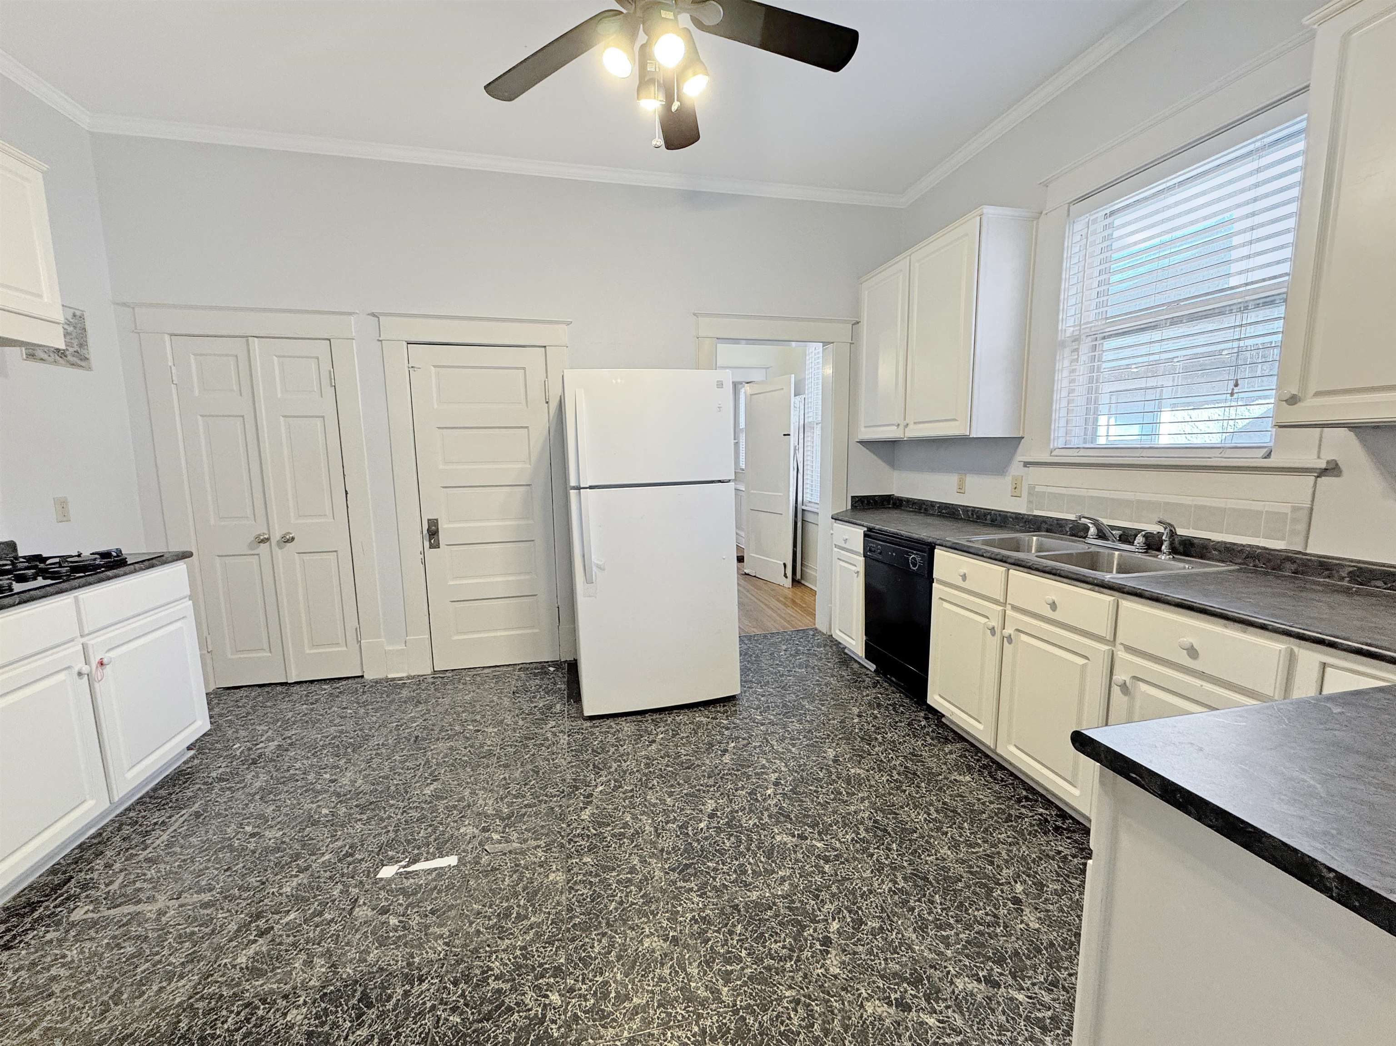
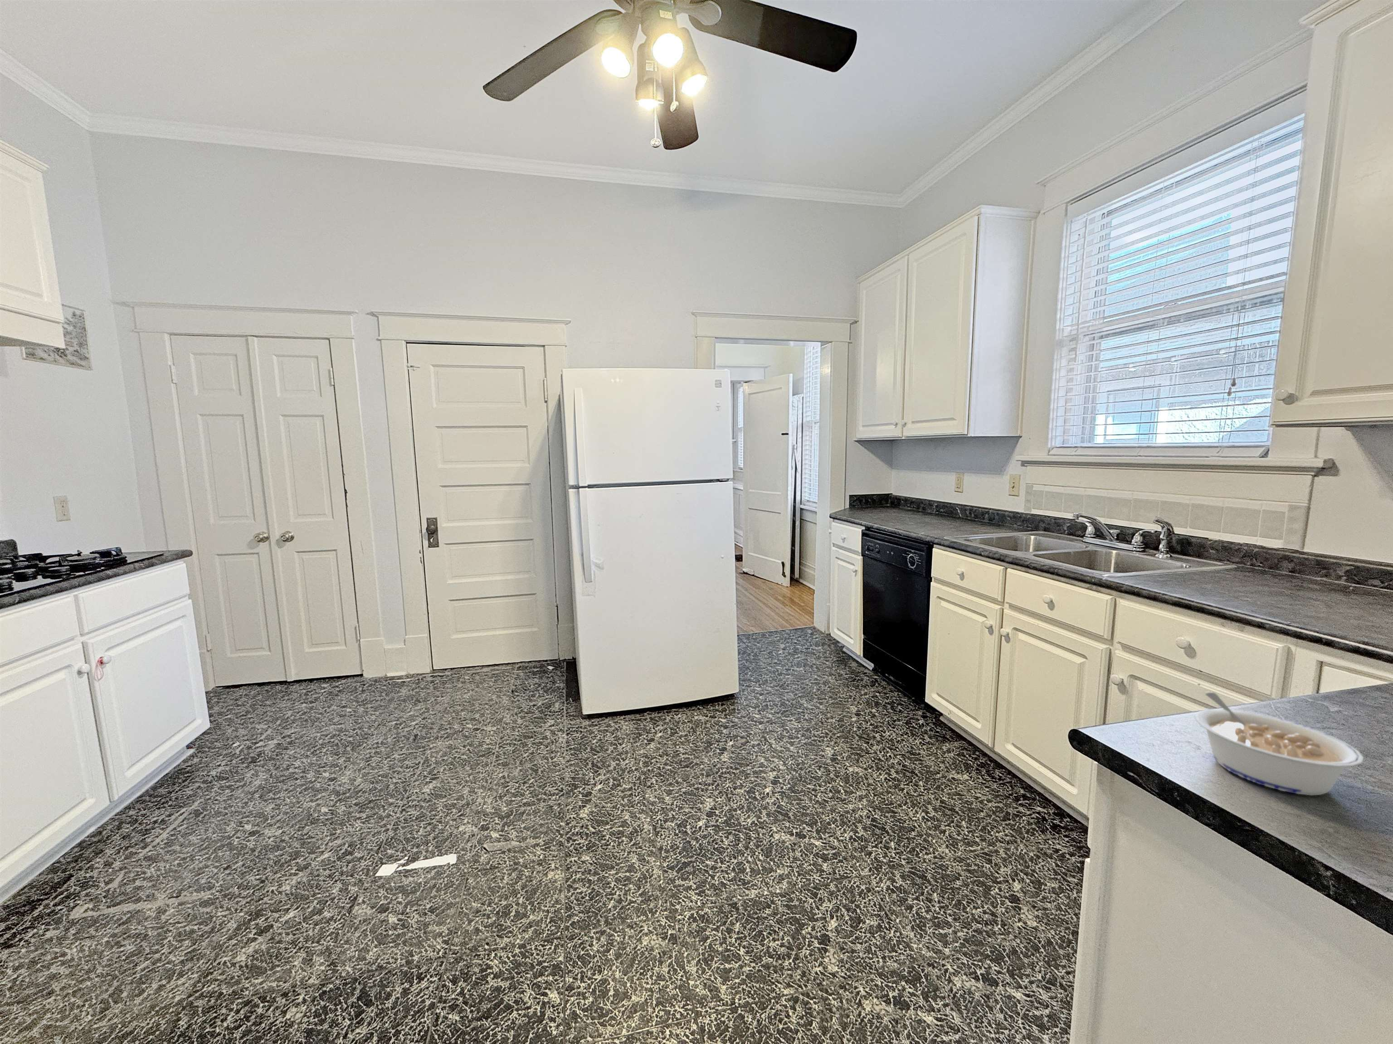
+ legume [1194,692,1364,796]
